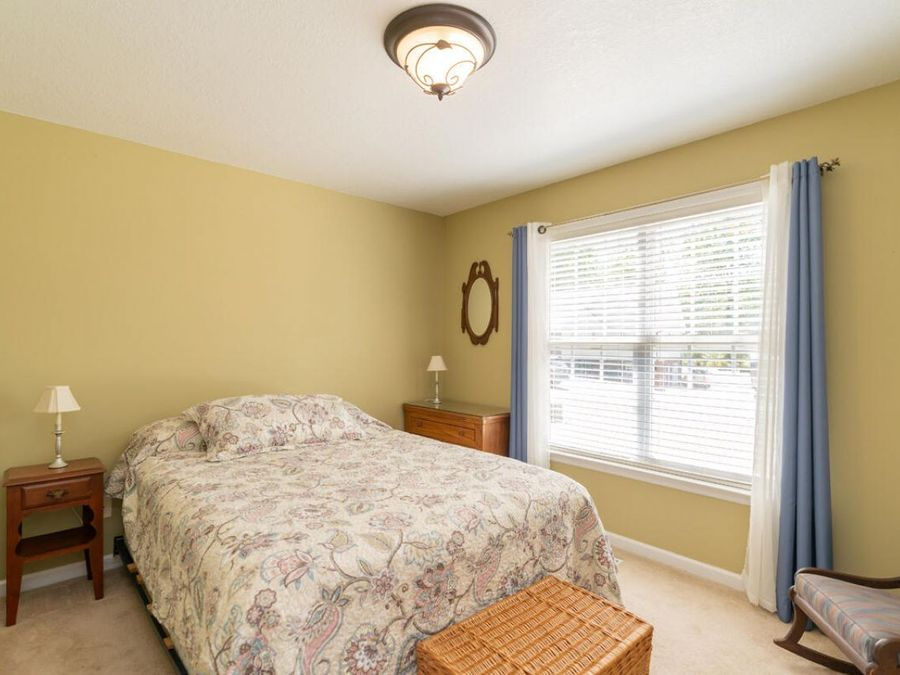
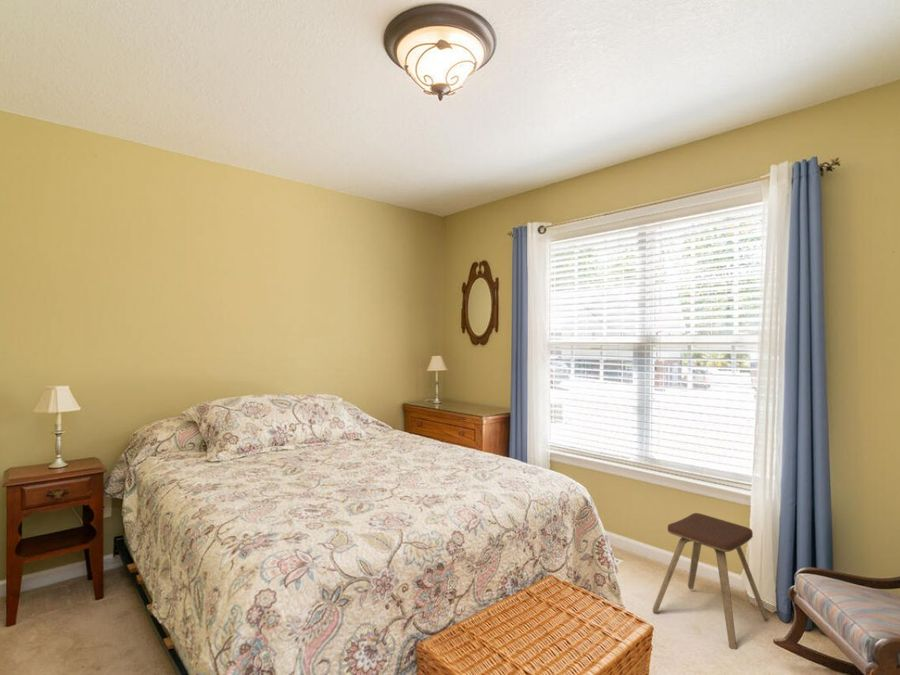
+ music stool [652,512,769,650]
